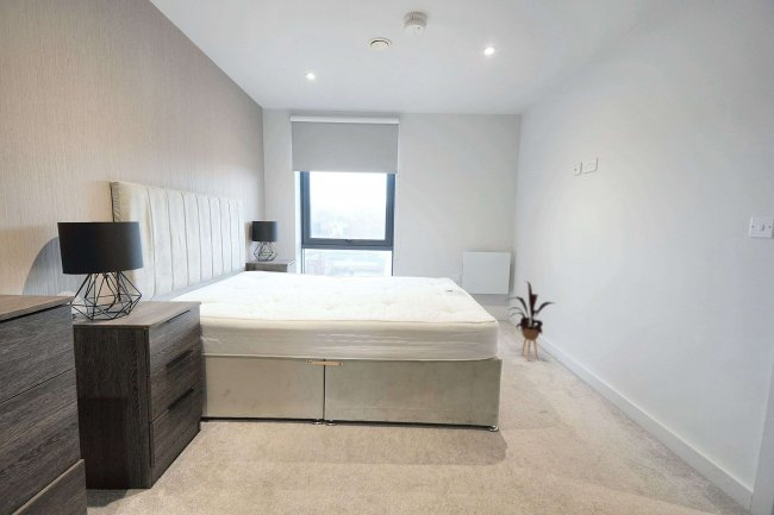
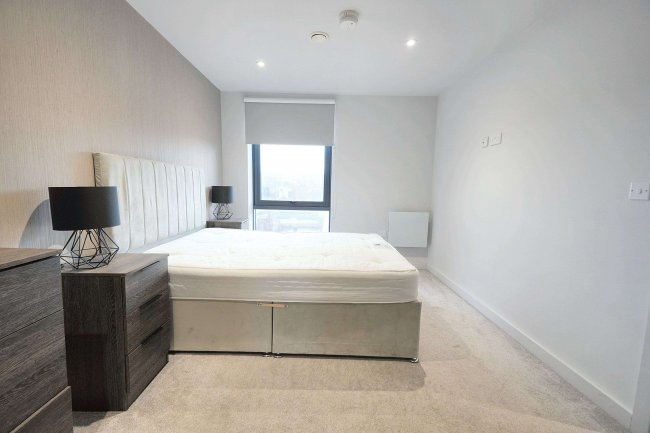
- house plant [505,280,555,362]
